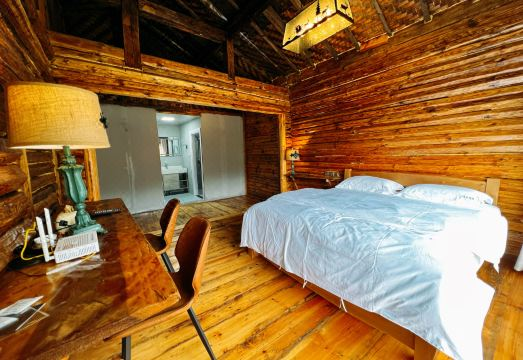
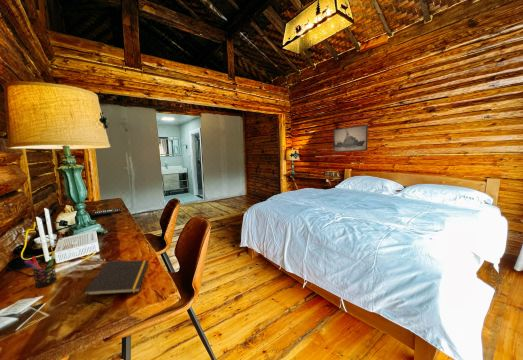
+ notepad [83,259,150,306]
+ pen holder [23,251,58,288]
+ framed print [333,124,369,153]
